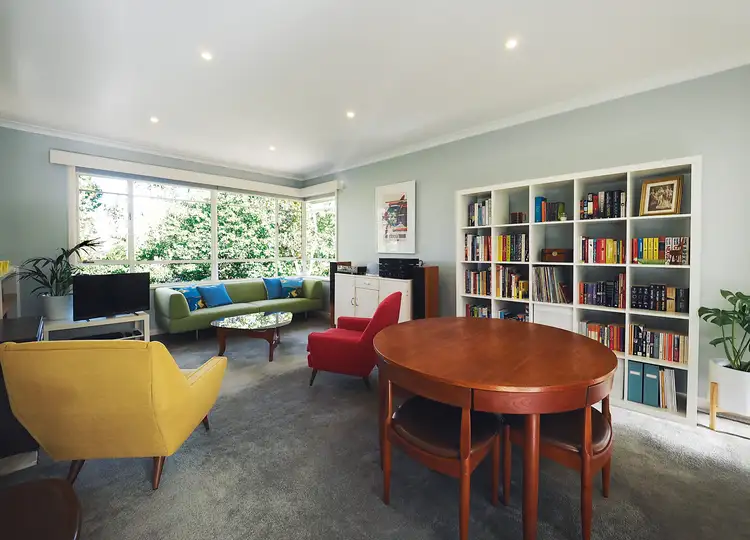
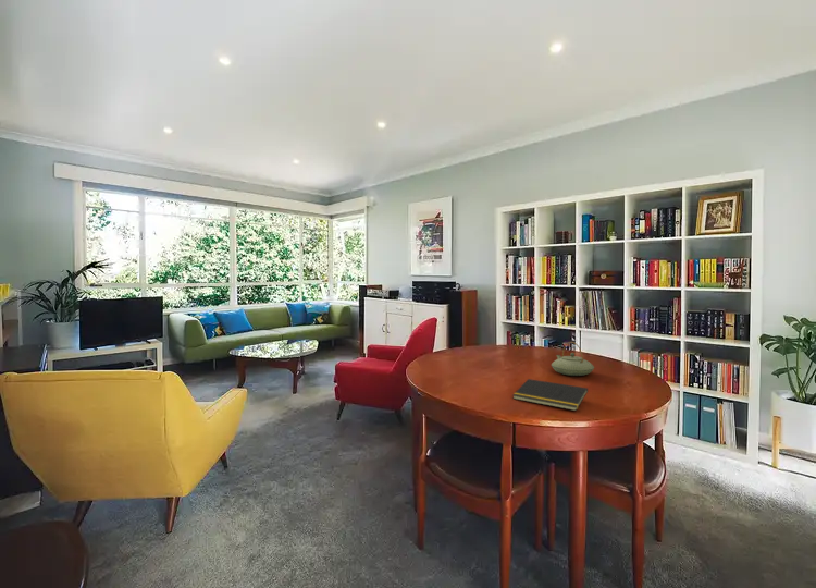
+ teapot [551,341,595,377]
+ notepad [511,378,589,412]
